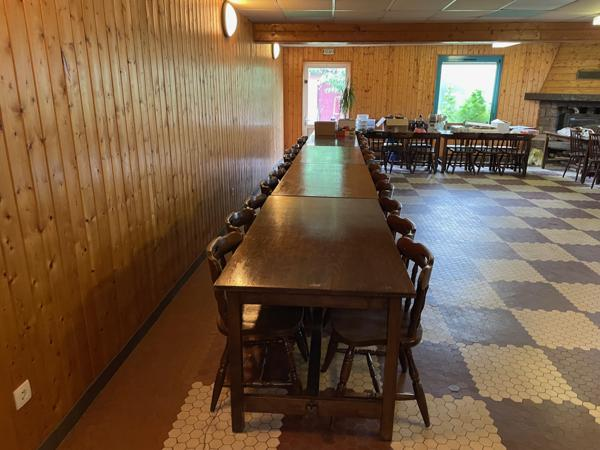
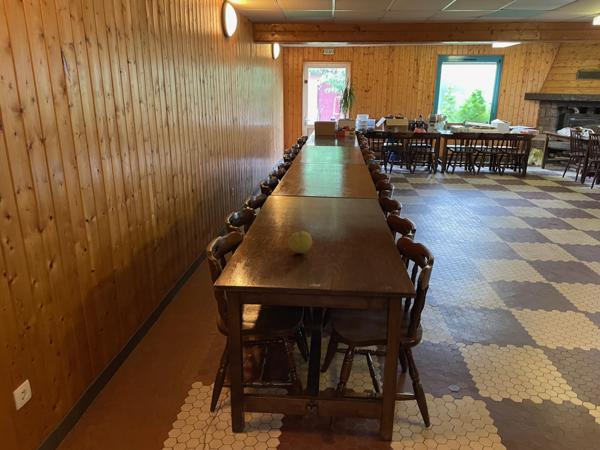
+ fruit [287,230,313,254]
